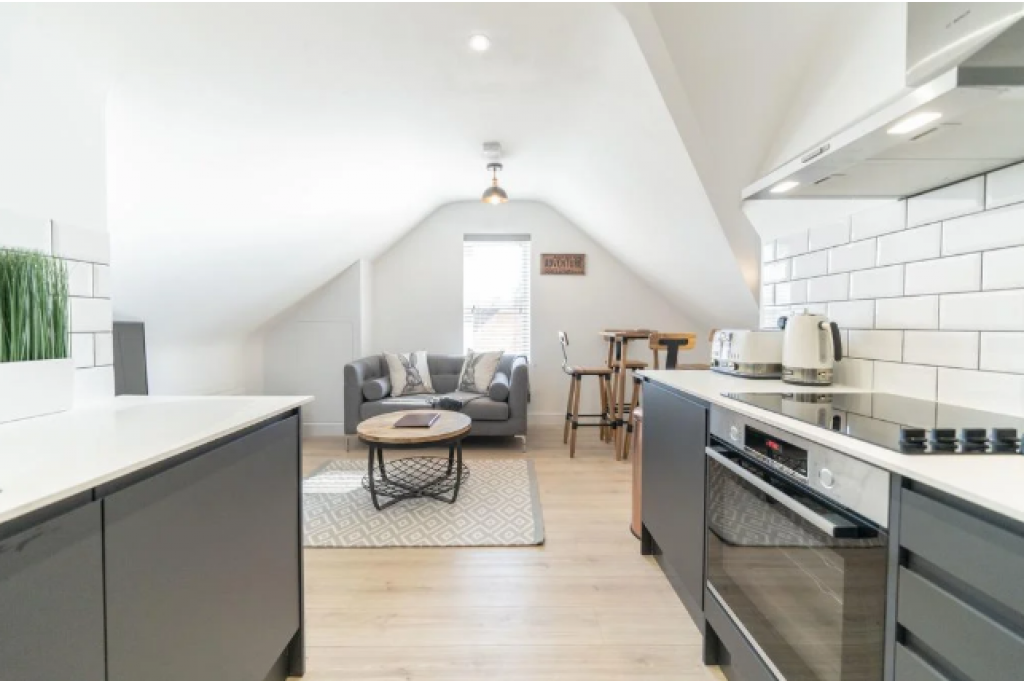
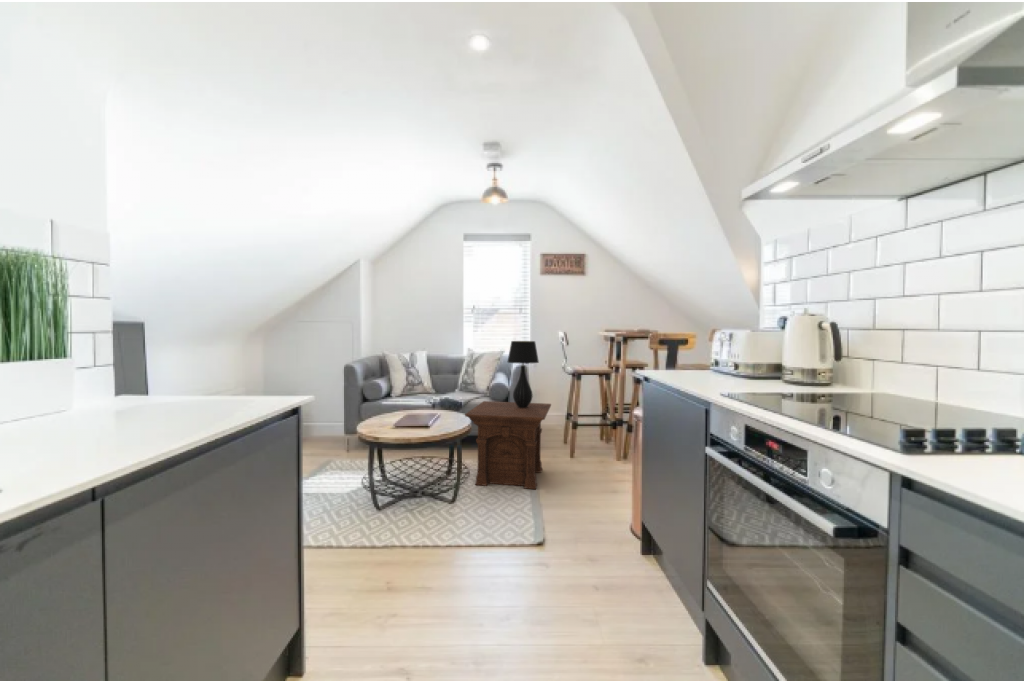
+ side table [464,400,552,490]
+ table lamp [507,340,540,408]
